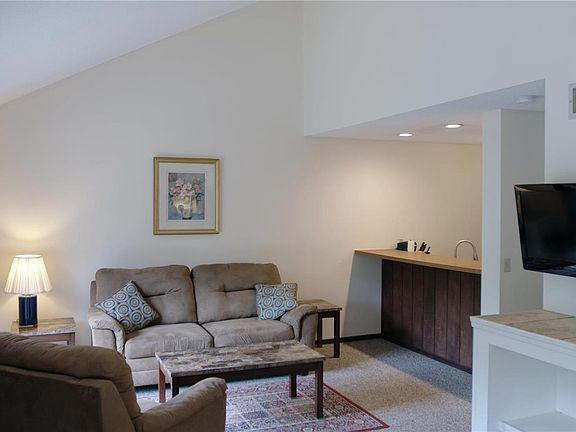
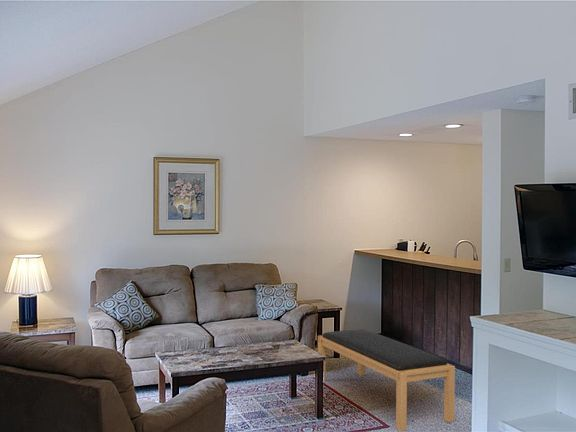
+ bench [317,328,456,432]
